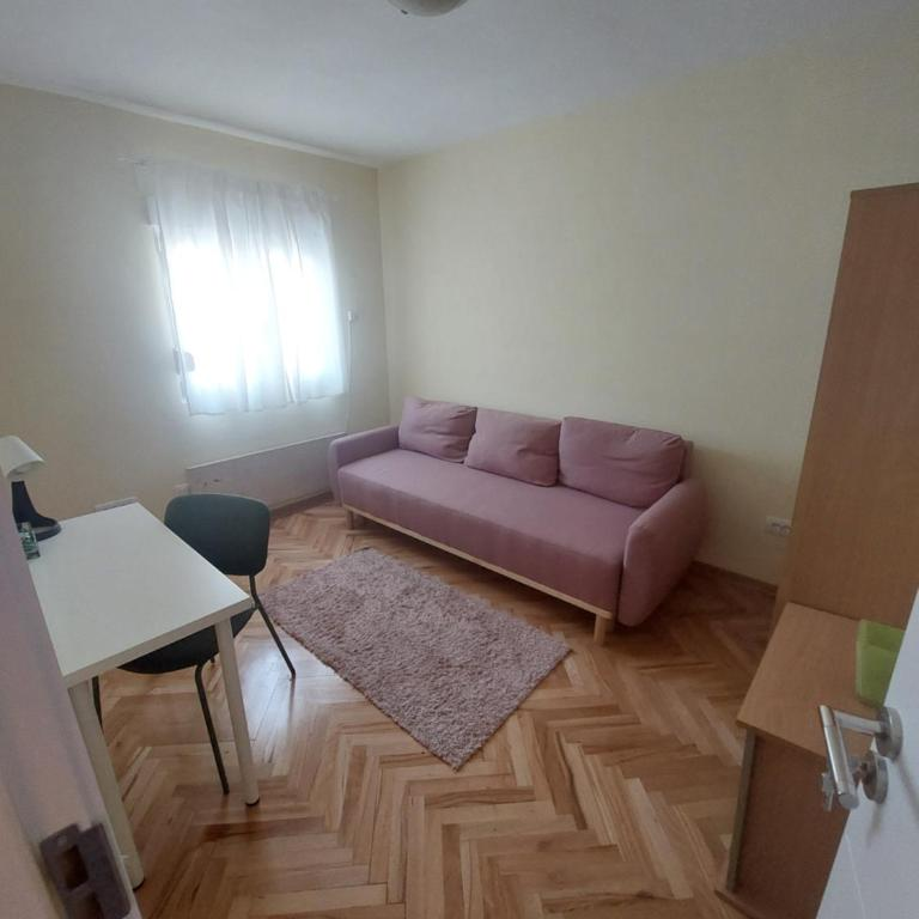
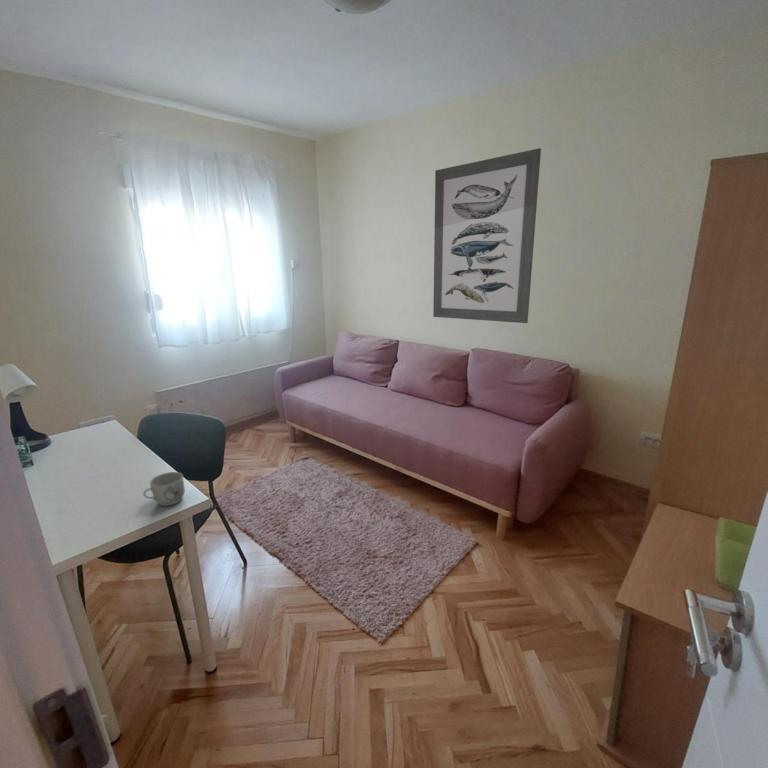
+ wall art [432,147,542,324]
+ mug [142,471,186,507]
